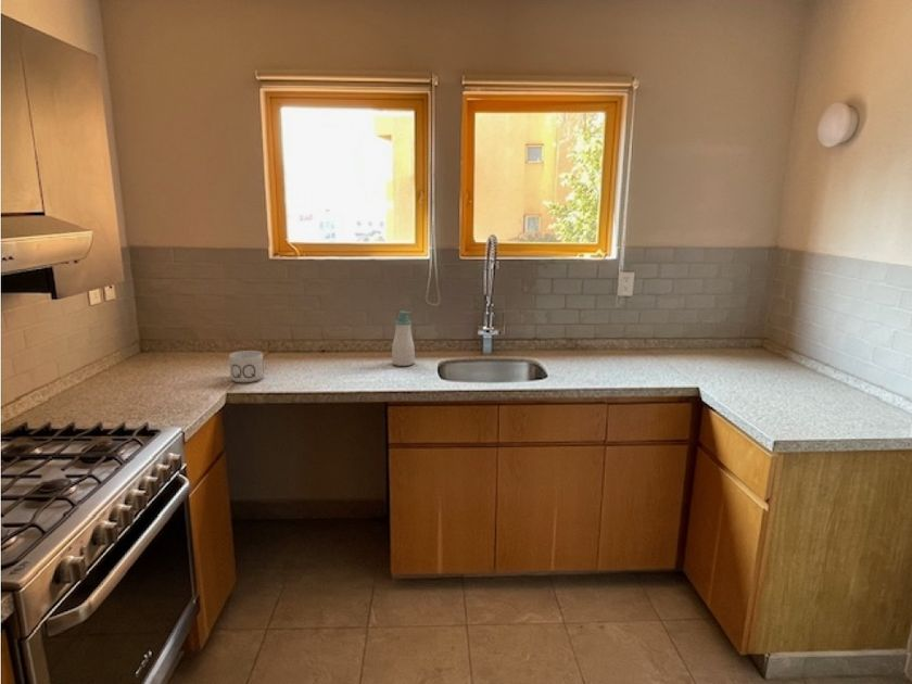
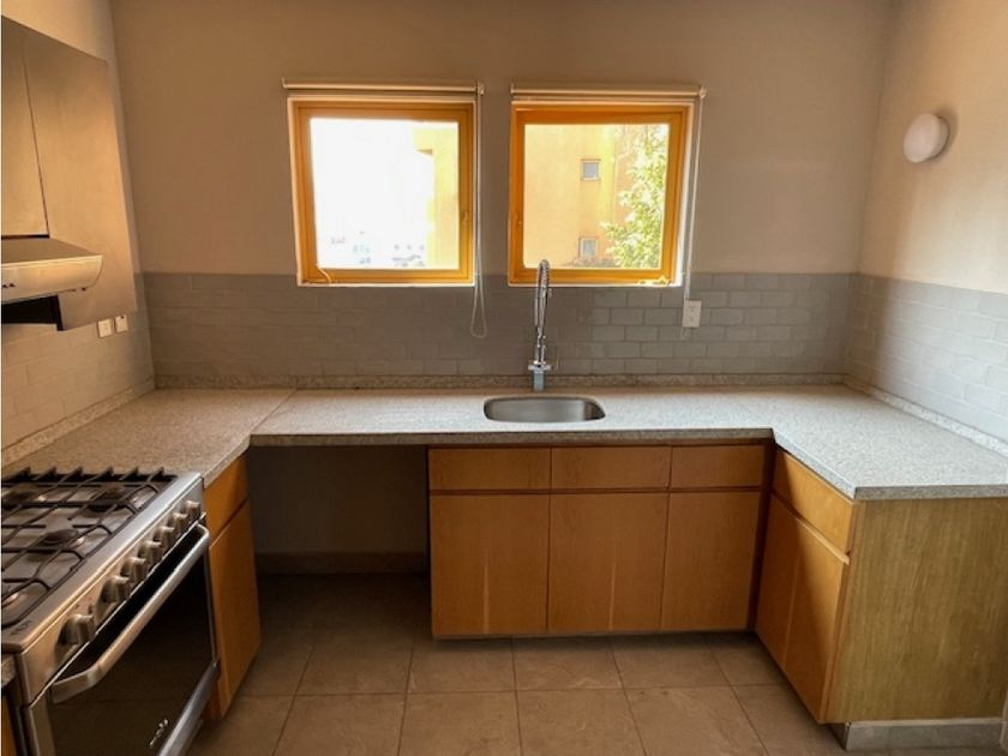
- soap bottle [391,311,416,367]
- mug [228,350,265,383]
